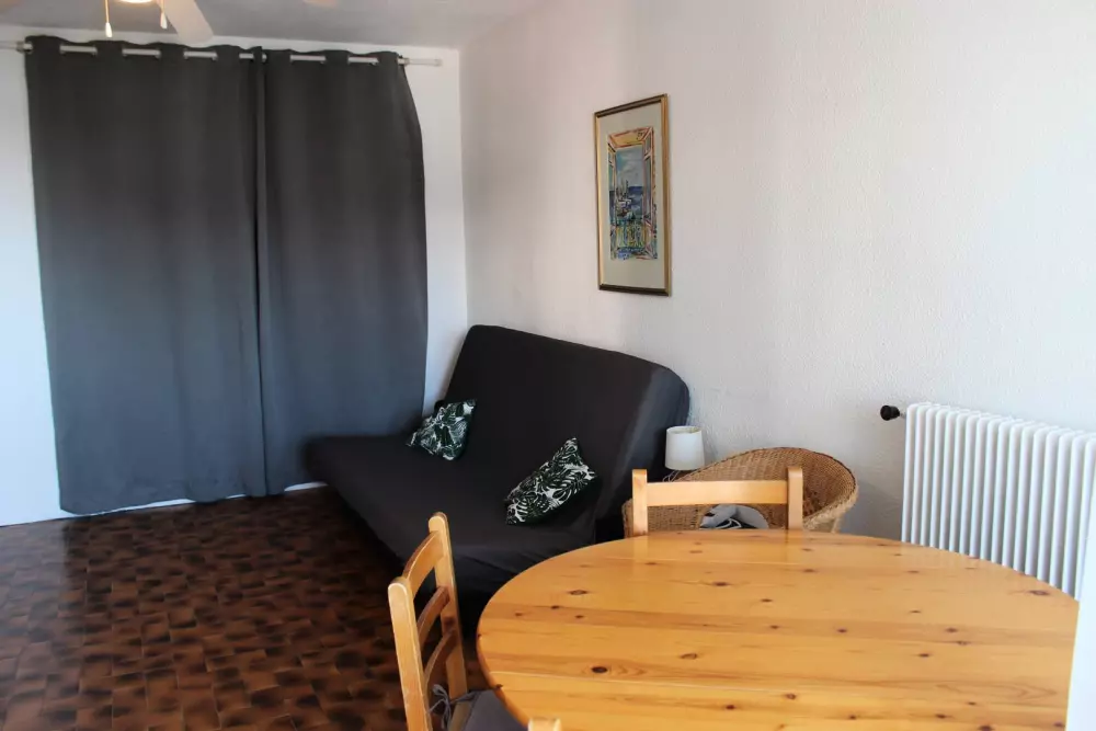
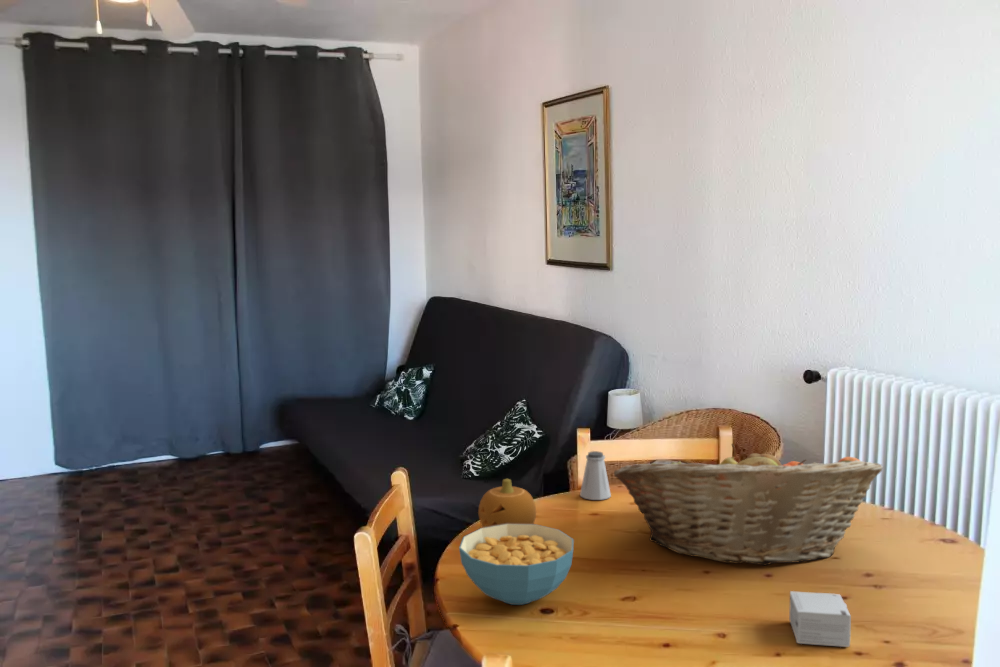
+ saltshaker [579,450,612,501]
+ cereal bowl [458,523,575,606]
+ fruit [477,478,537,528]
+ fruit basket [613,443,884,566]
+ small box [788,590,852,648]
